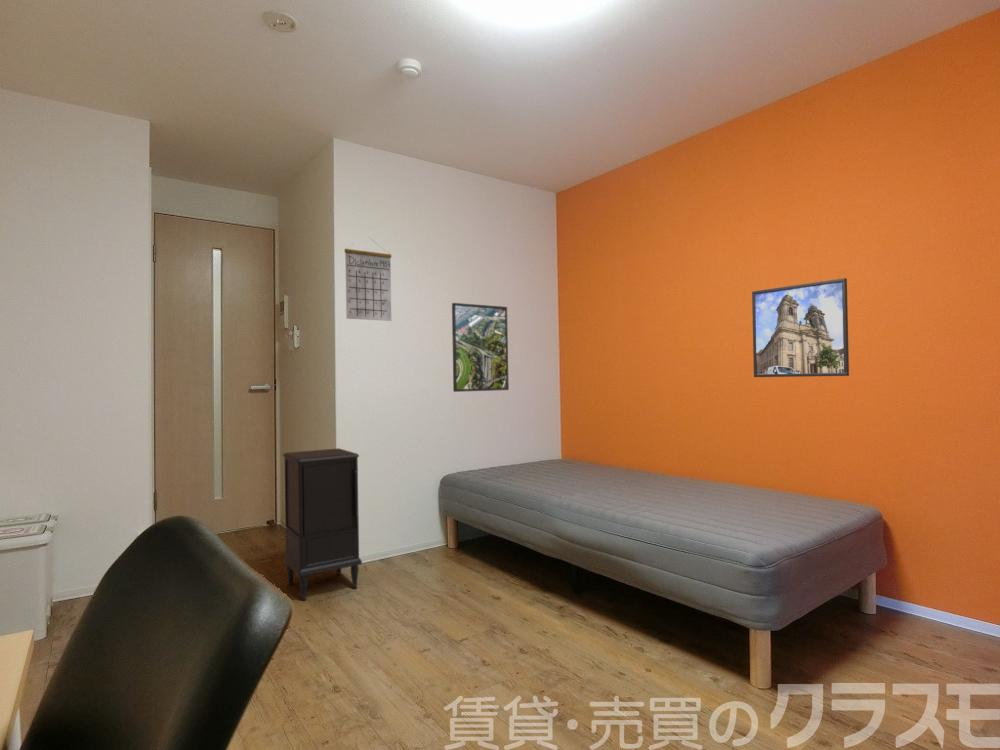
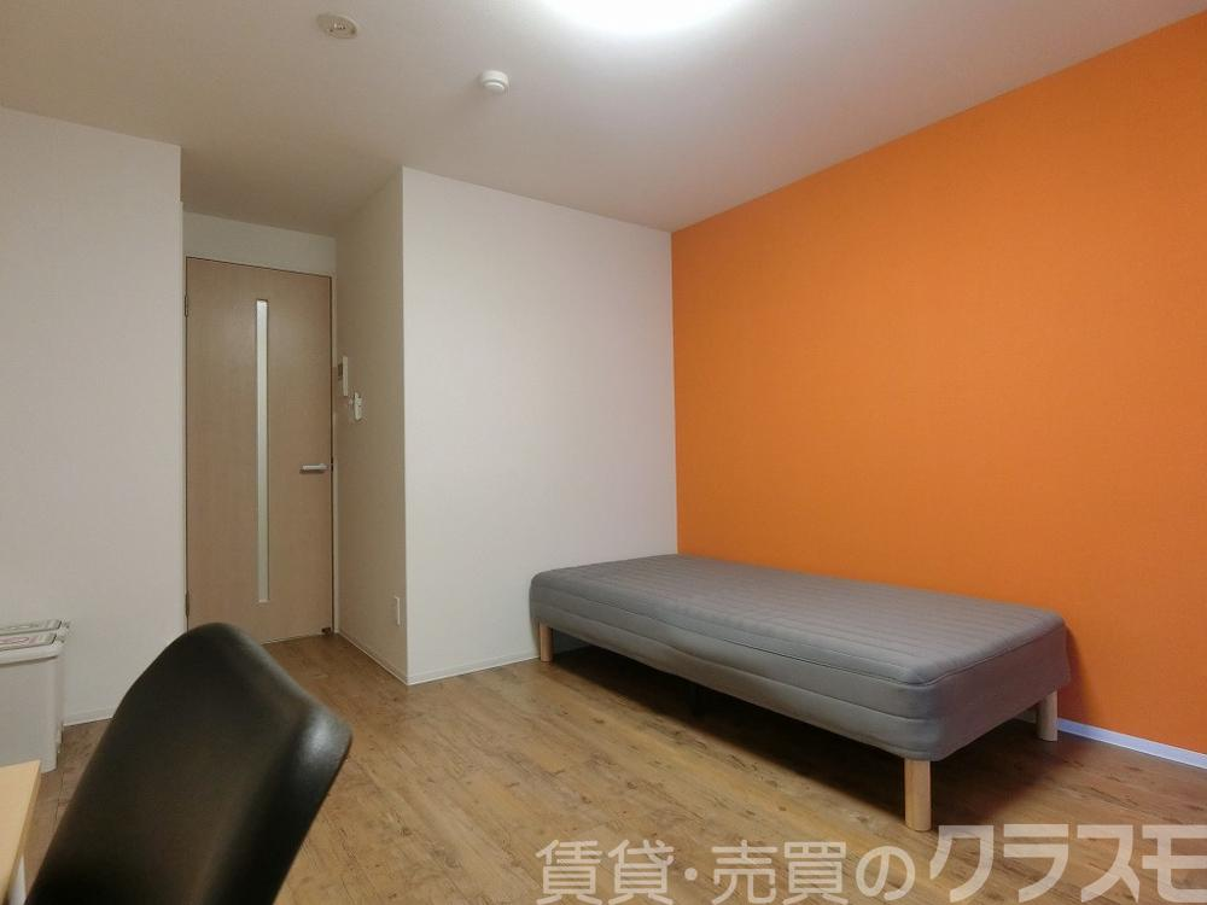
- nightstand [282,447,363,601]
- calendar [344,237,392,322]
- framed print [751,277,850,378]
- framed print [451,302,510,393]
